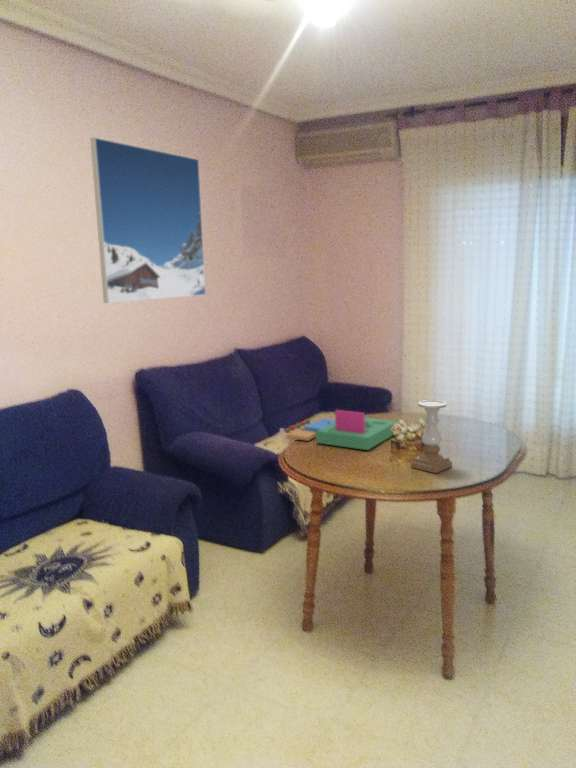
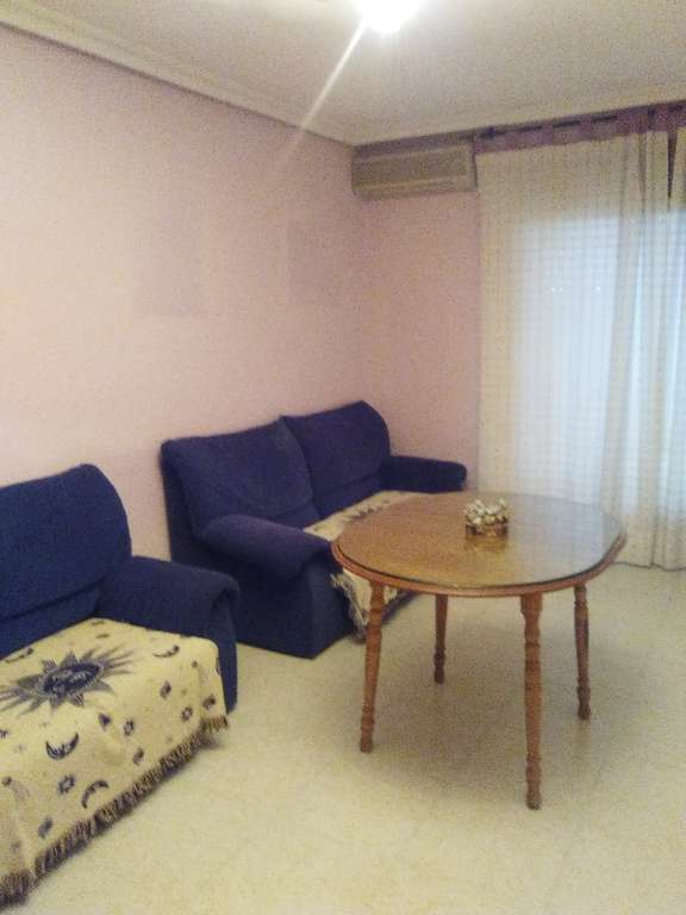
- board game [279,409,399,451]
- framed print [89,136,207,304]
- candle holder [410,399,453,474]
